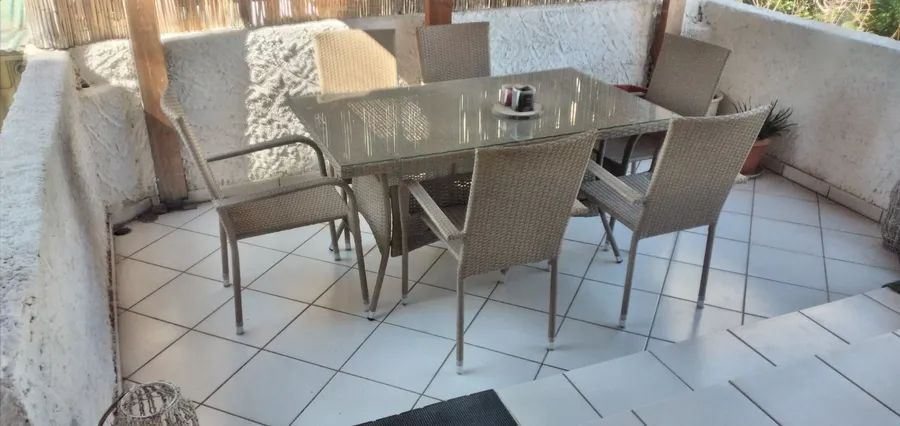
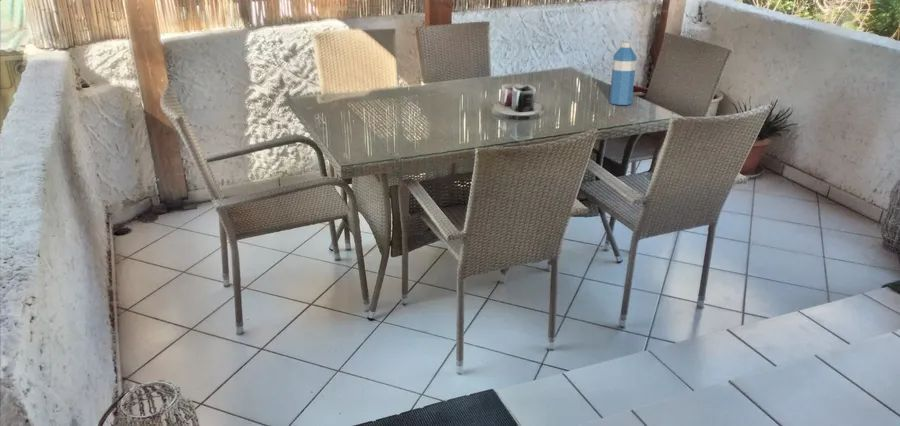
+ water bottle [609,41,638,106]
